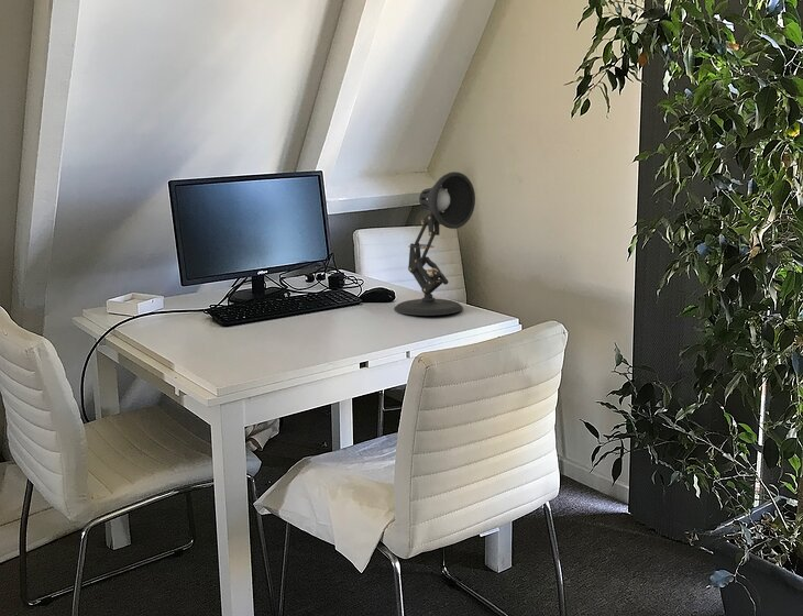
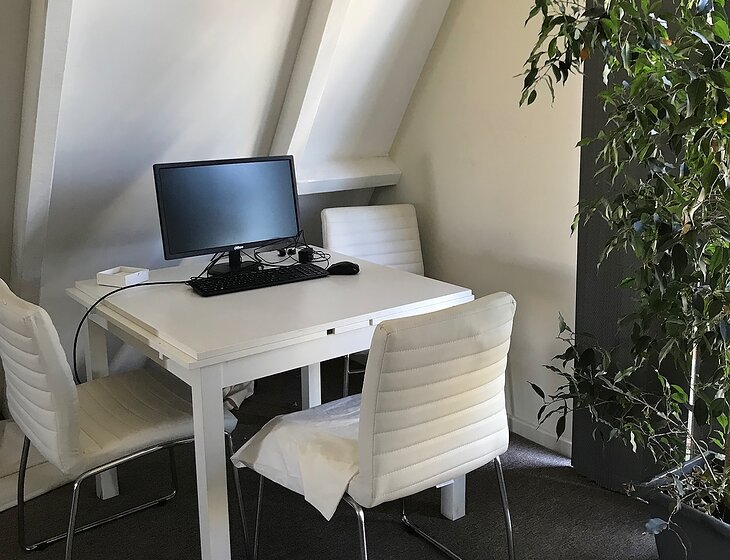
- desk lamp [393,170,476,317]
